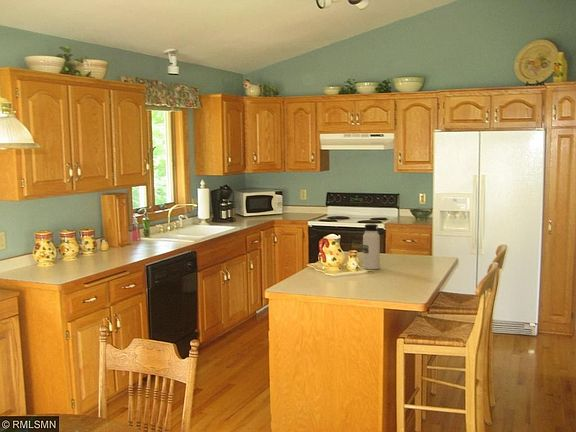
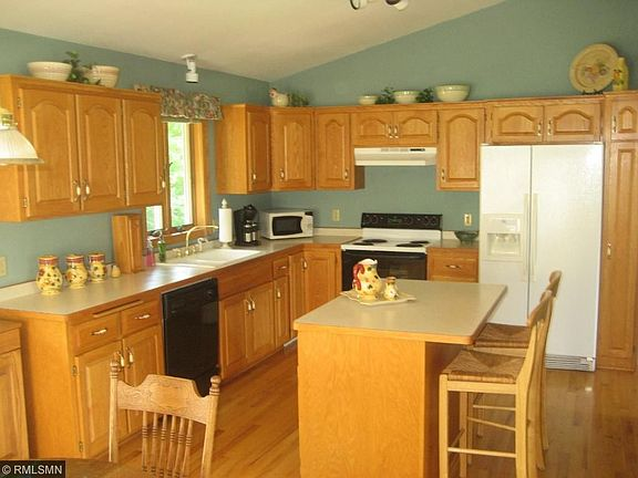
- water bottle [362,223,381,270]
